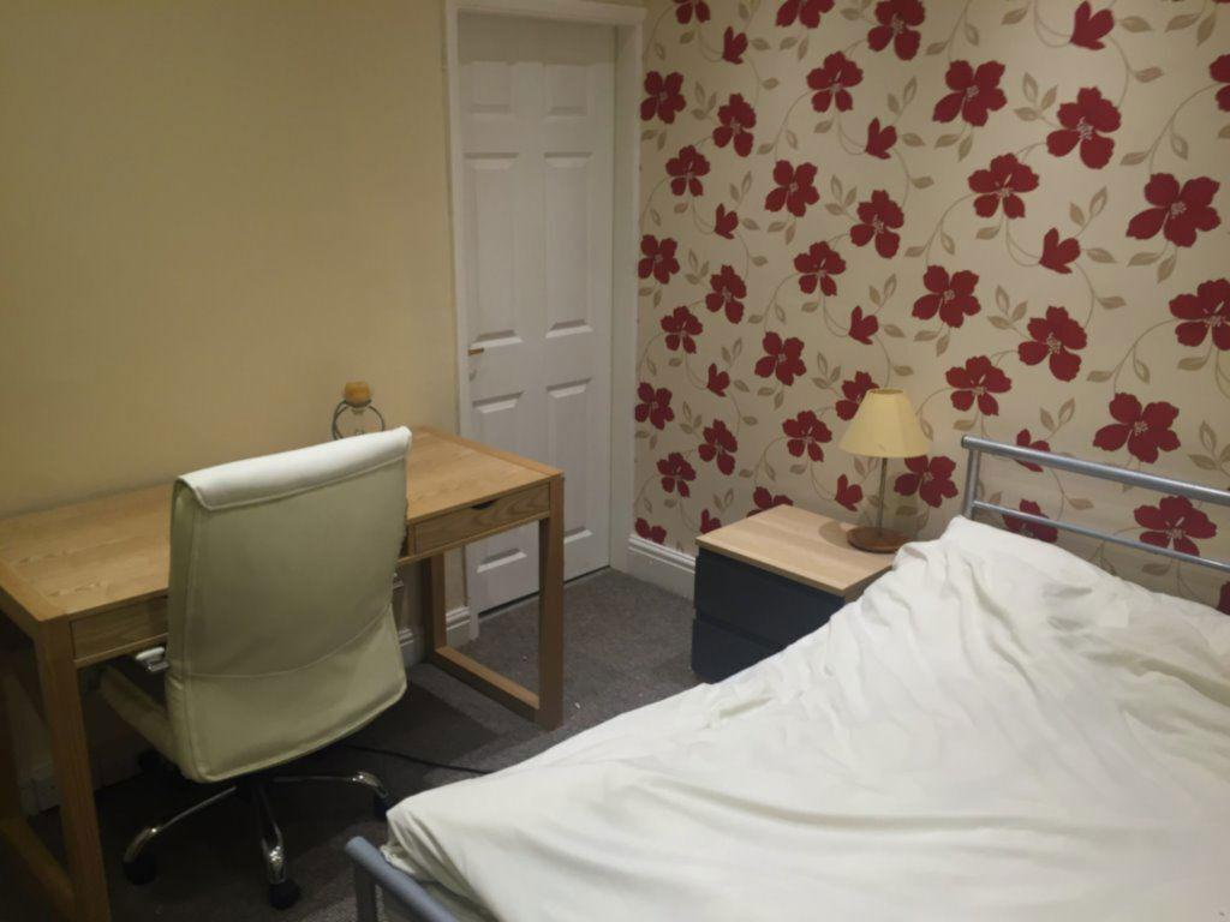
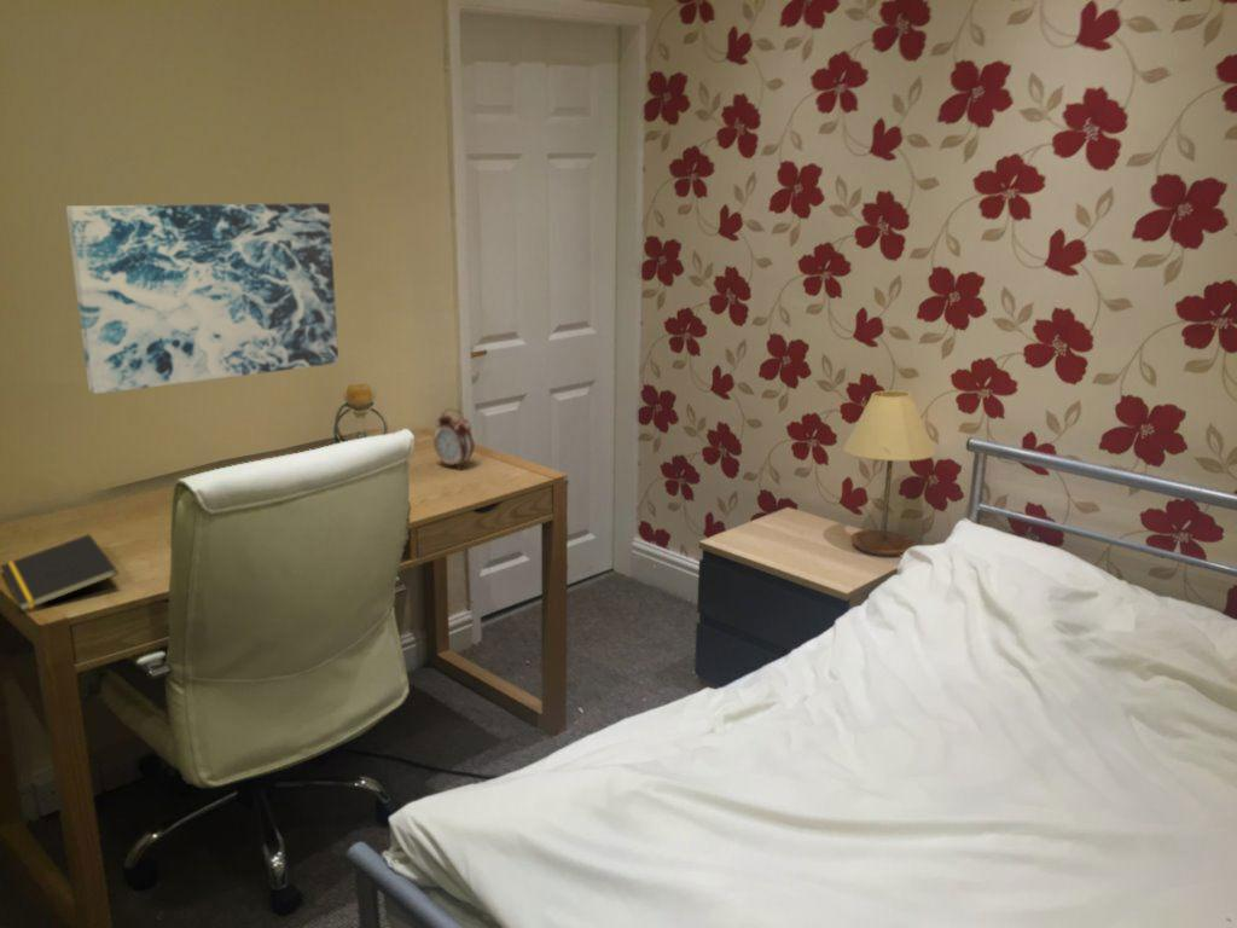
+ wall art [65,202,339,395]
+ notepad [0,533,120,613]
+ alarm clock [432,407,476,470]
